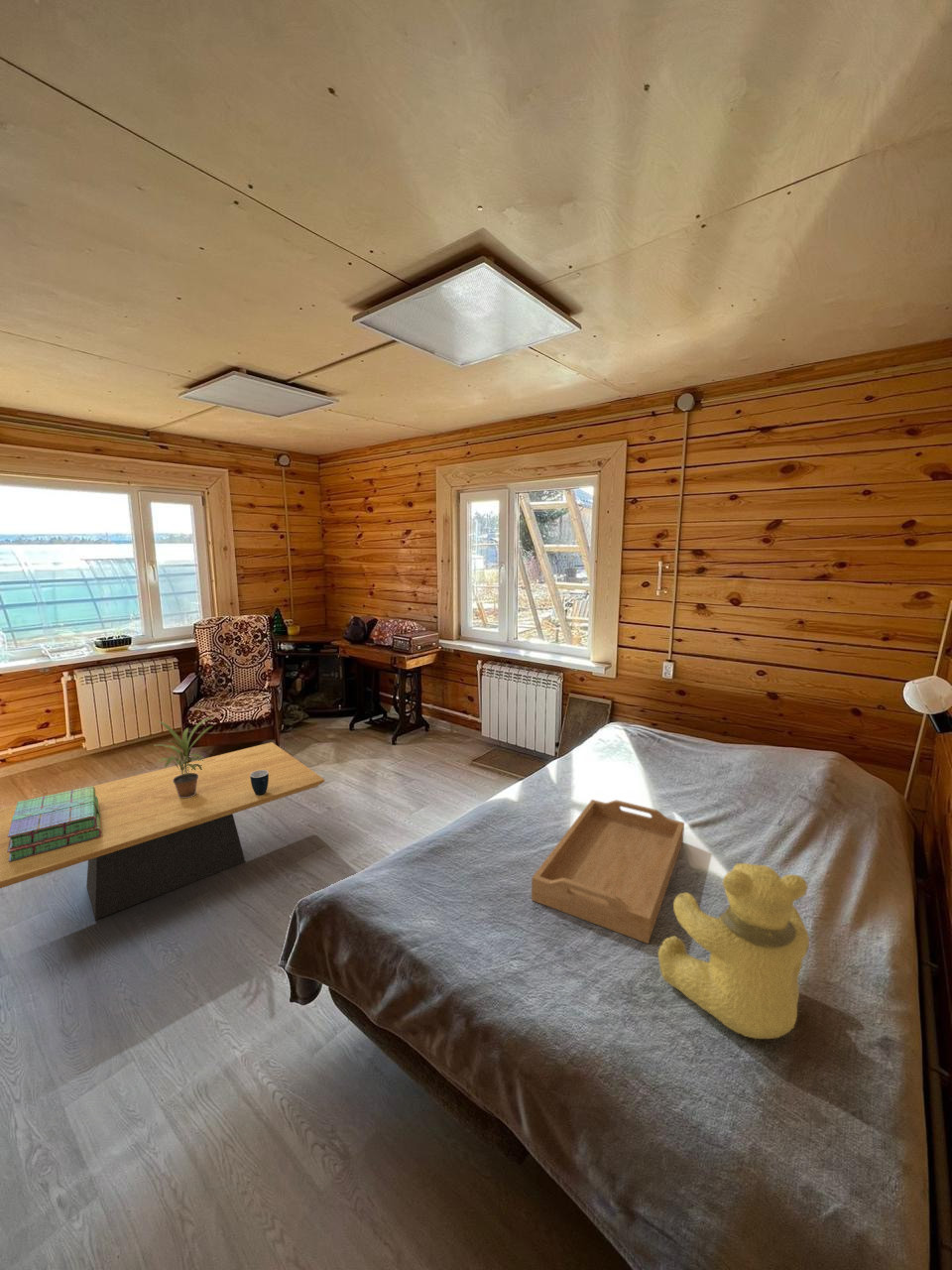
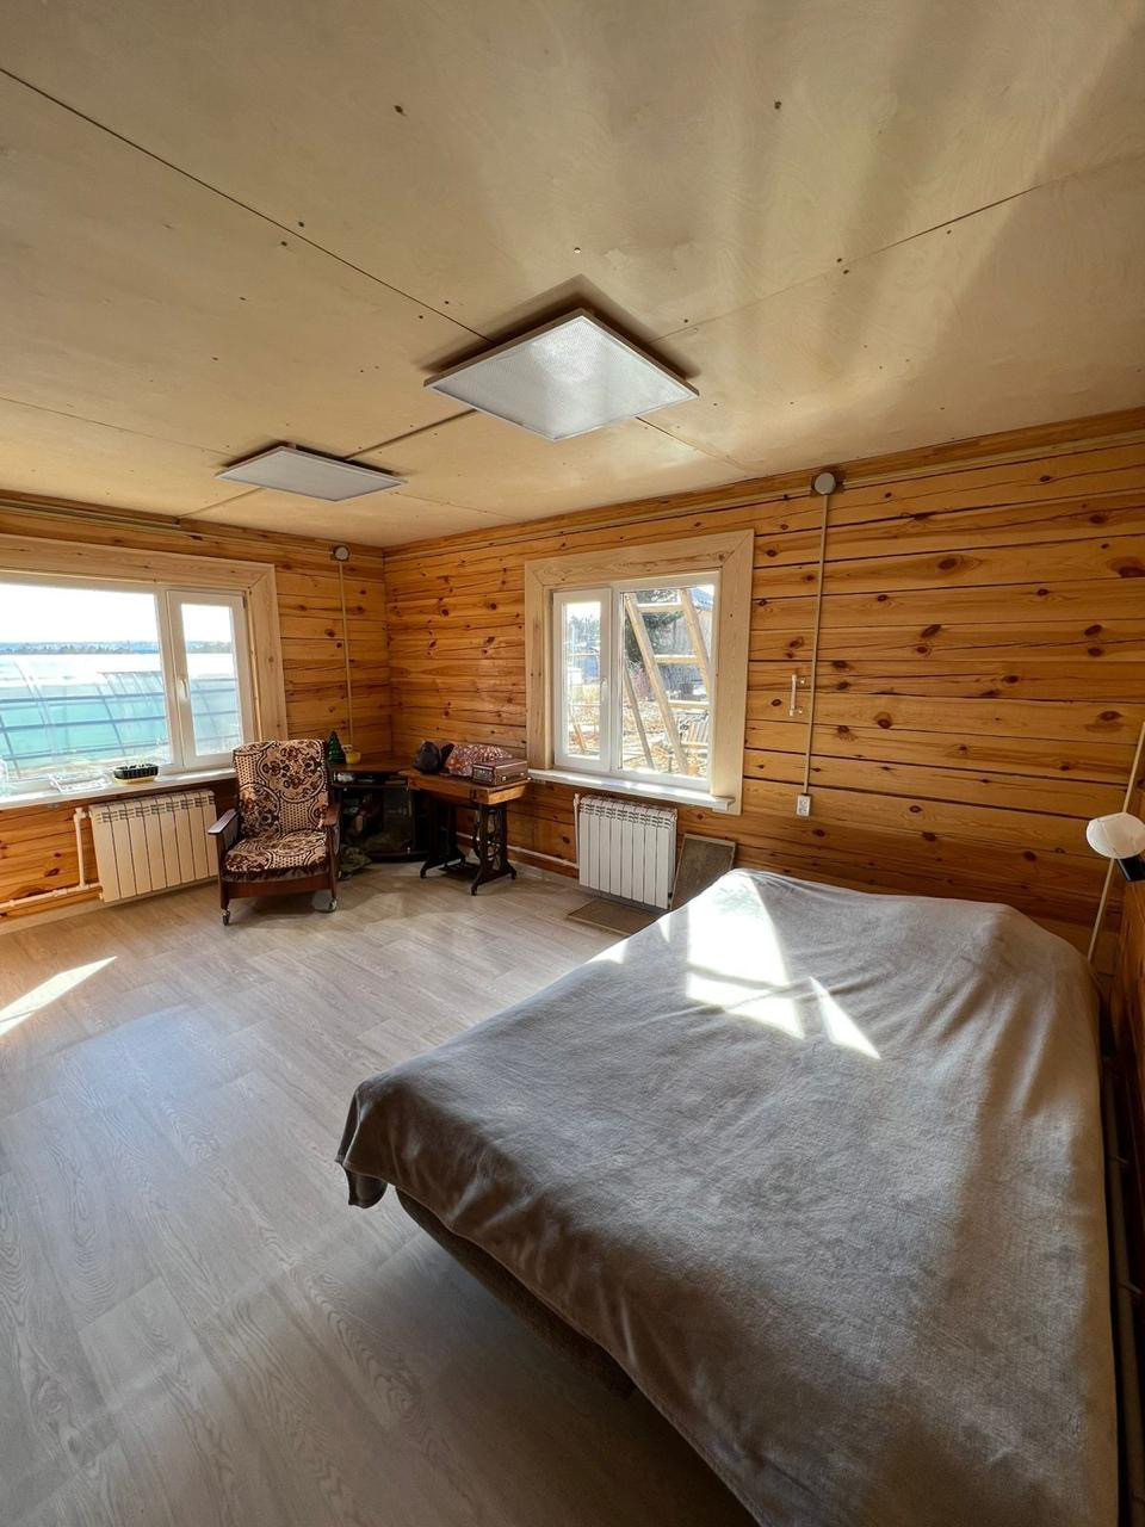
- serving tray [531,799,685,945]
- coffee table [0,741,325,921]
- stack of books [7,785,101,862]
- mug [250,770,269,795]
- potted plant [155,715,214,798]
- teddy bear [657,862,810,1040]
